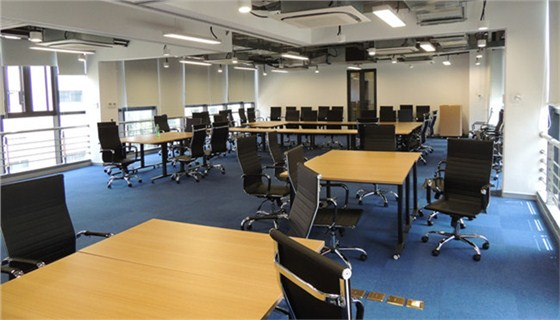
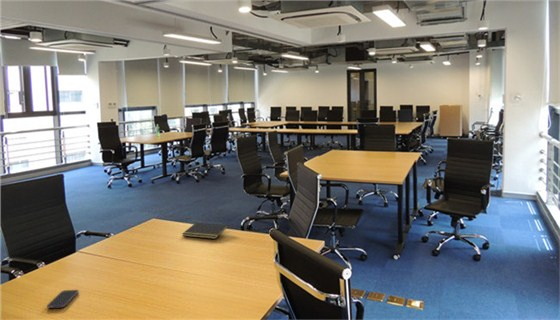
+ notepad [181,222,229,240]
+ smartphone [46,289,80,309]
